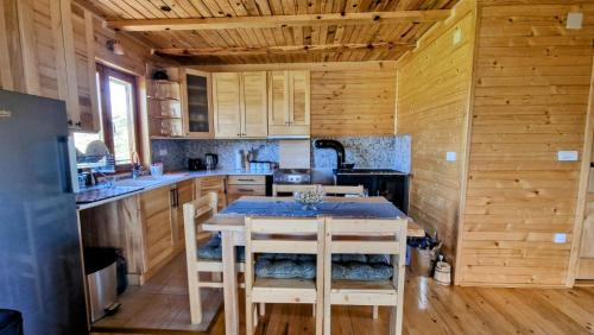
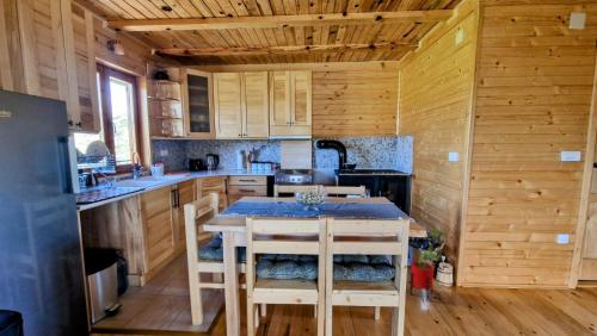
+ house plant [408,228,448,301]
